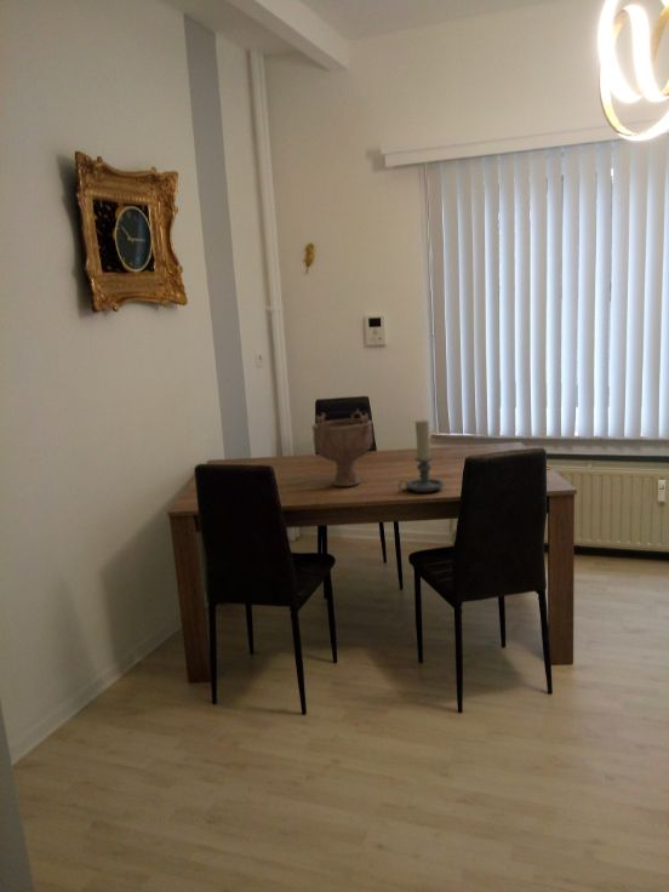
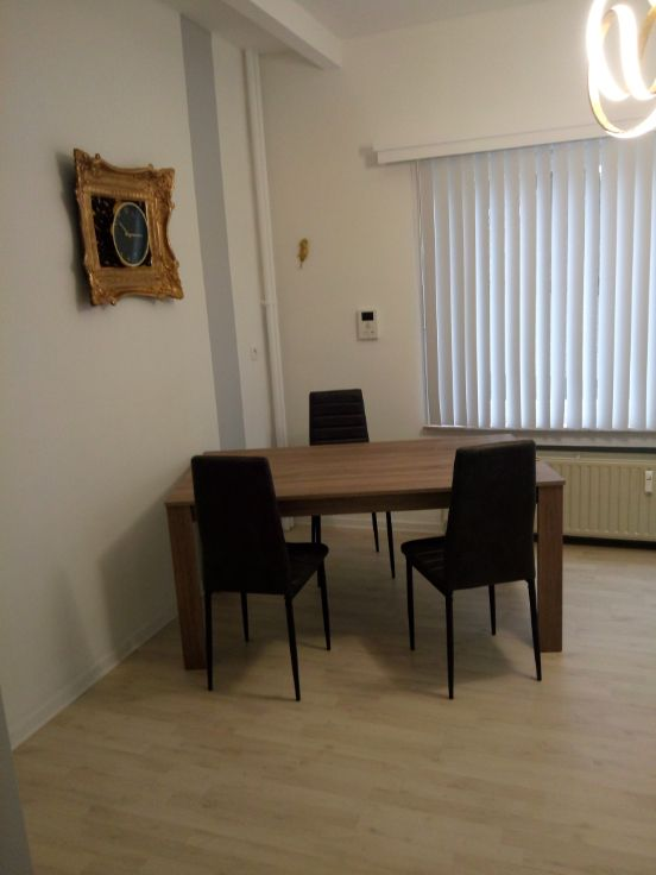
- decorative bowl [310,408,374,487]
- candle holder [398,418,445,493]
